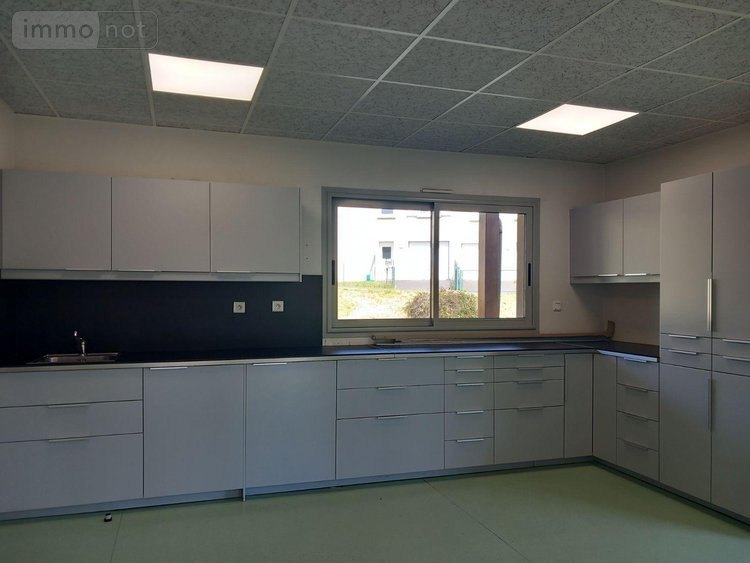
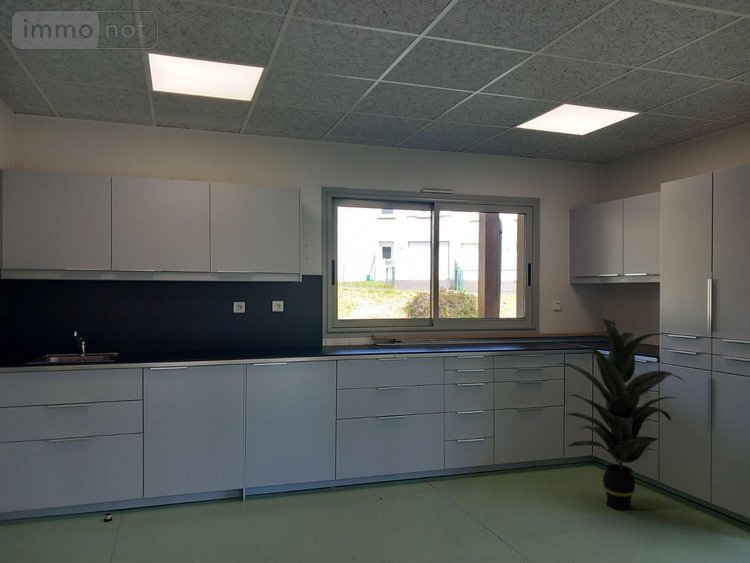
+ indoor plant [558,318,686,512]
